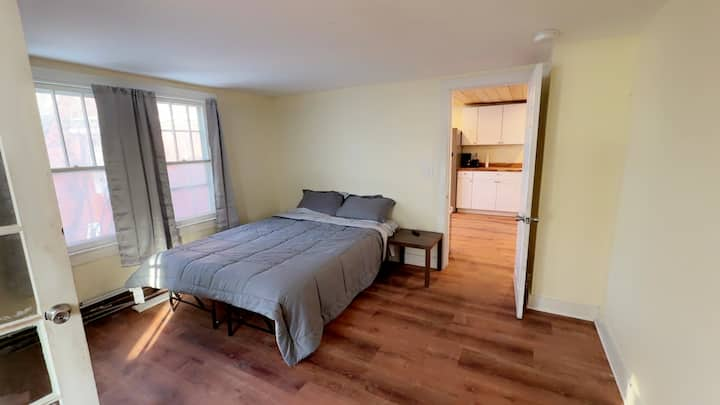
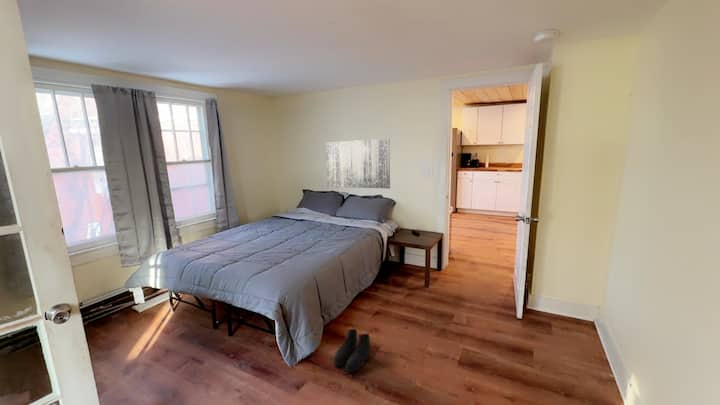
+ boots [332,327,371,373]
+ wall art [325,138,391,190]
